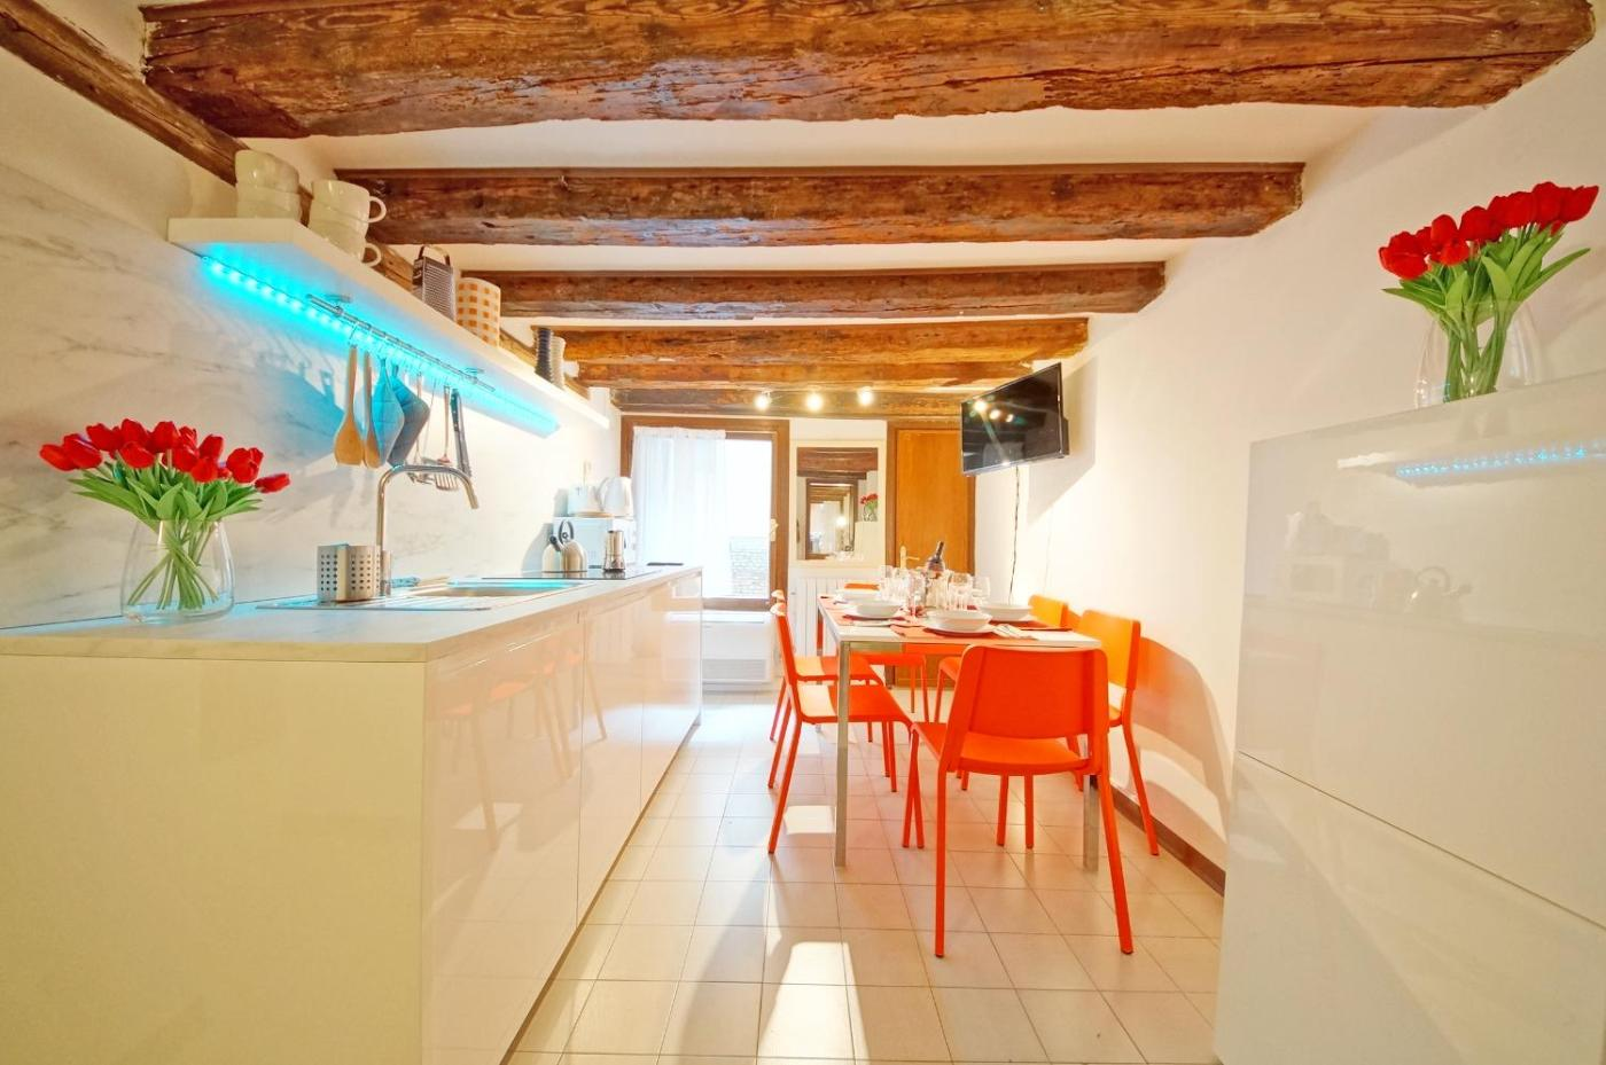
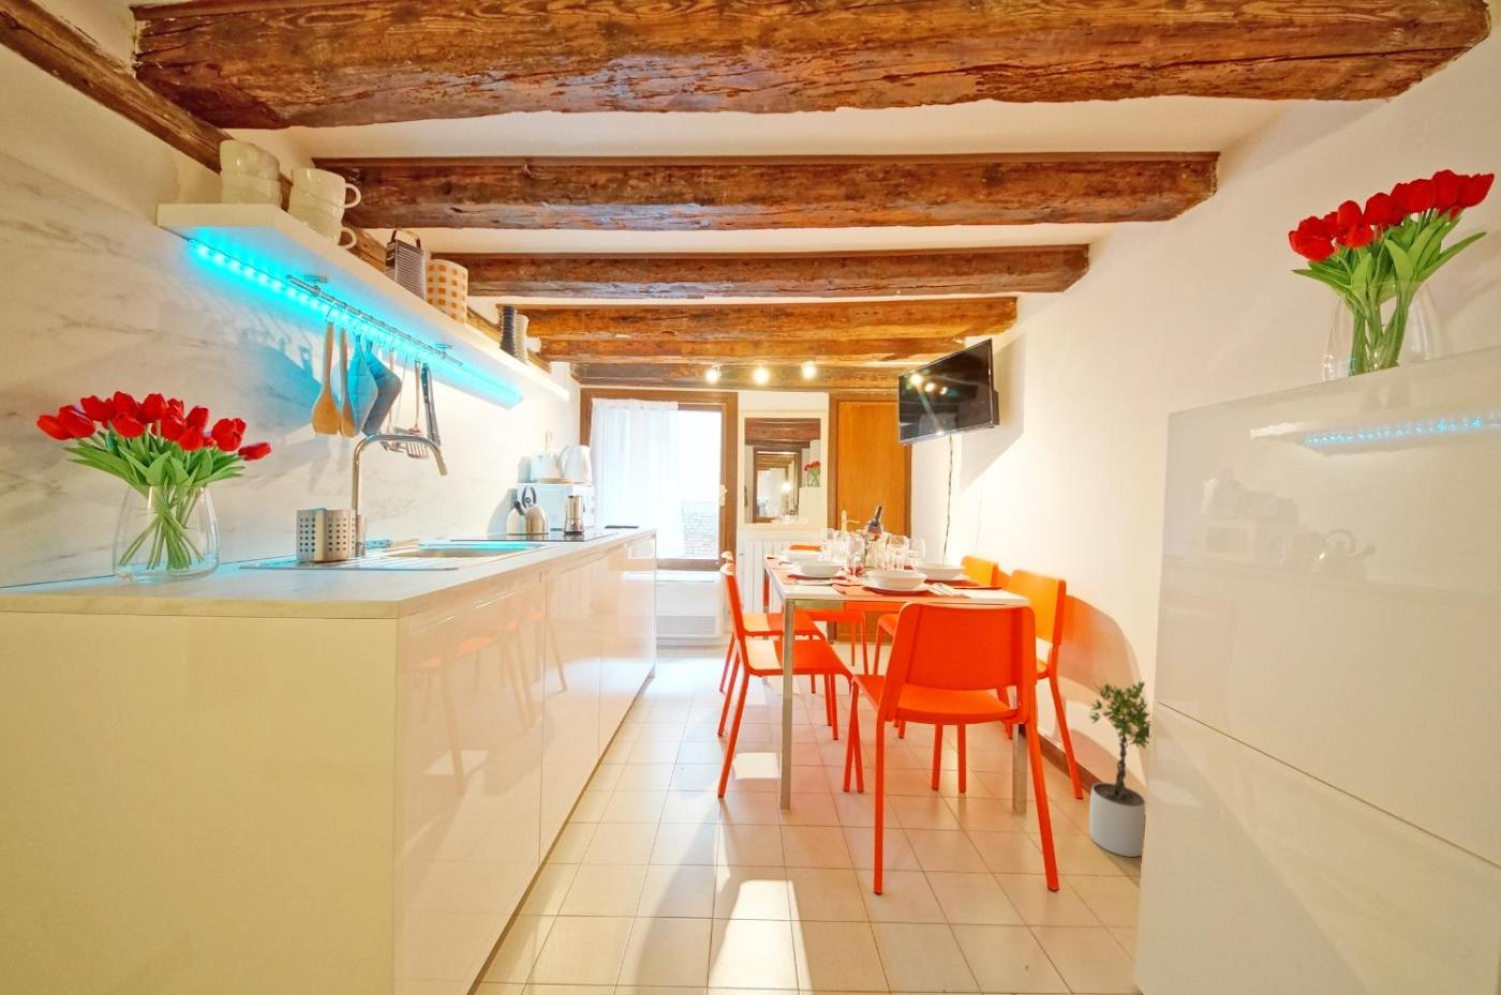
+ potted plant [1088,680,1151,858]
